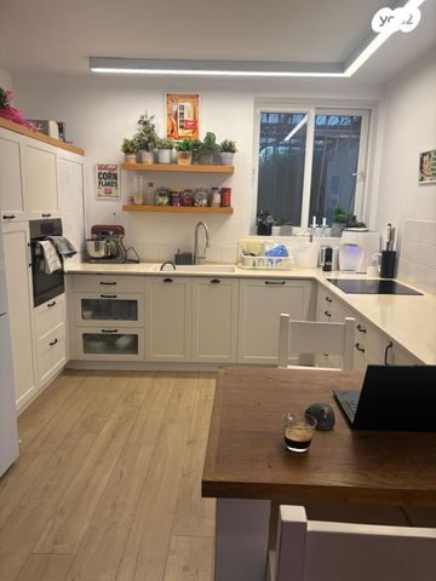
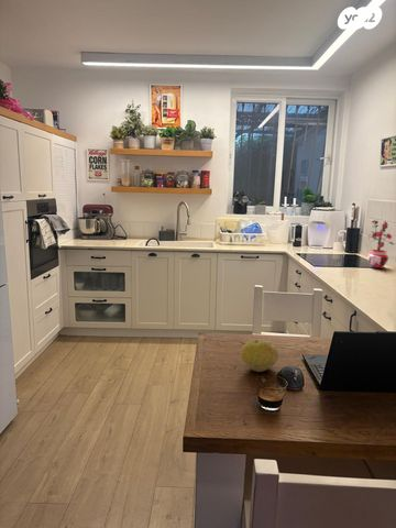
+ fruit [240,338,279,373]
+ potted plant [366,219,395,270]
